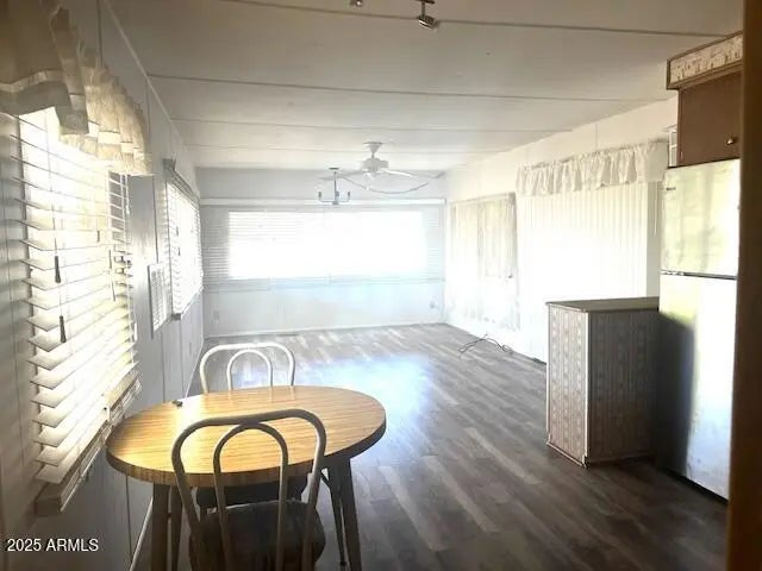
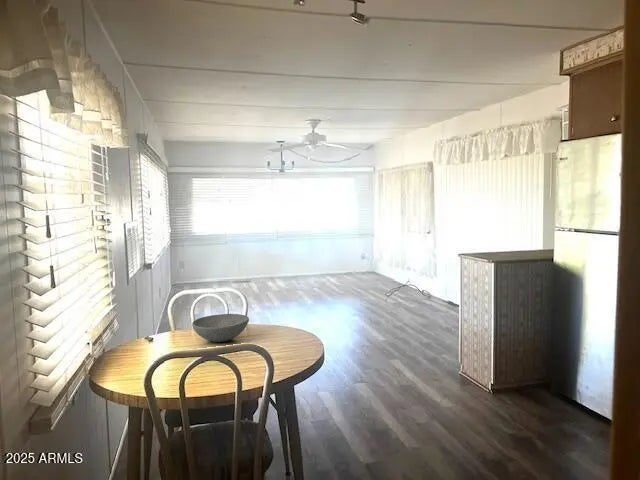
+ bowl [191,313,250,343]
